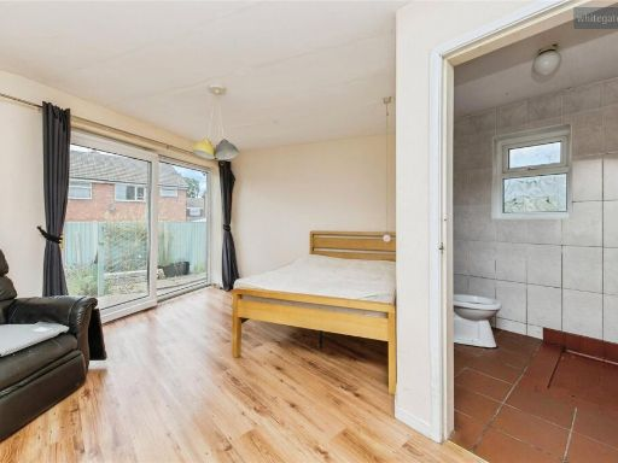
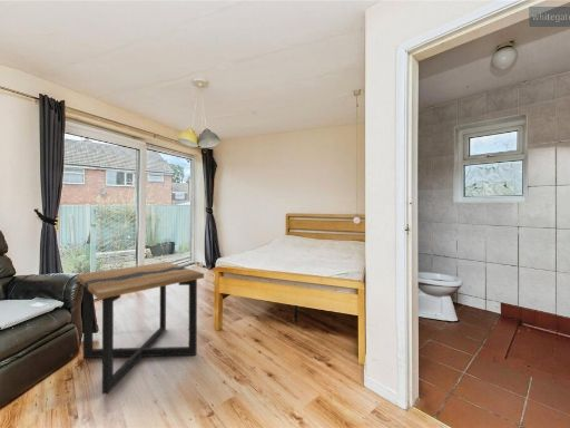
+ side table [76,261,205,395]
